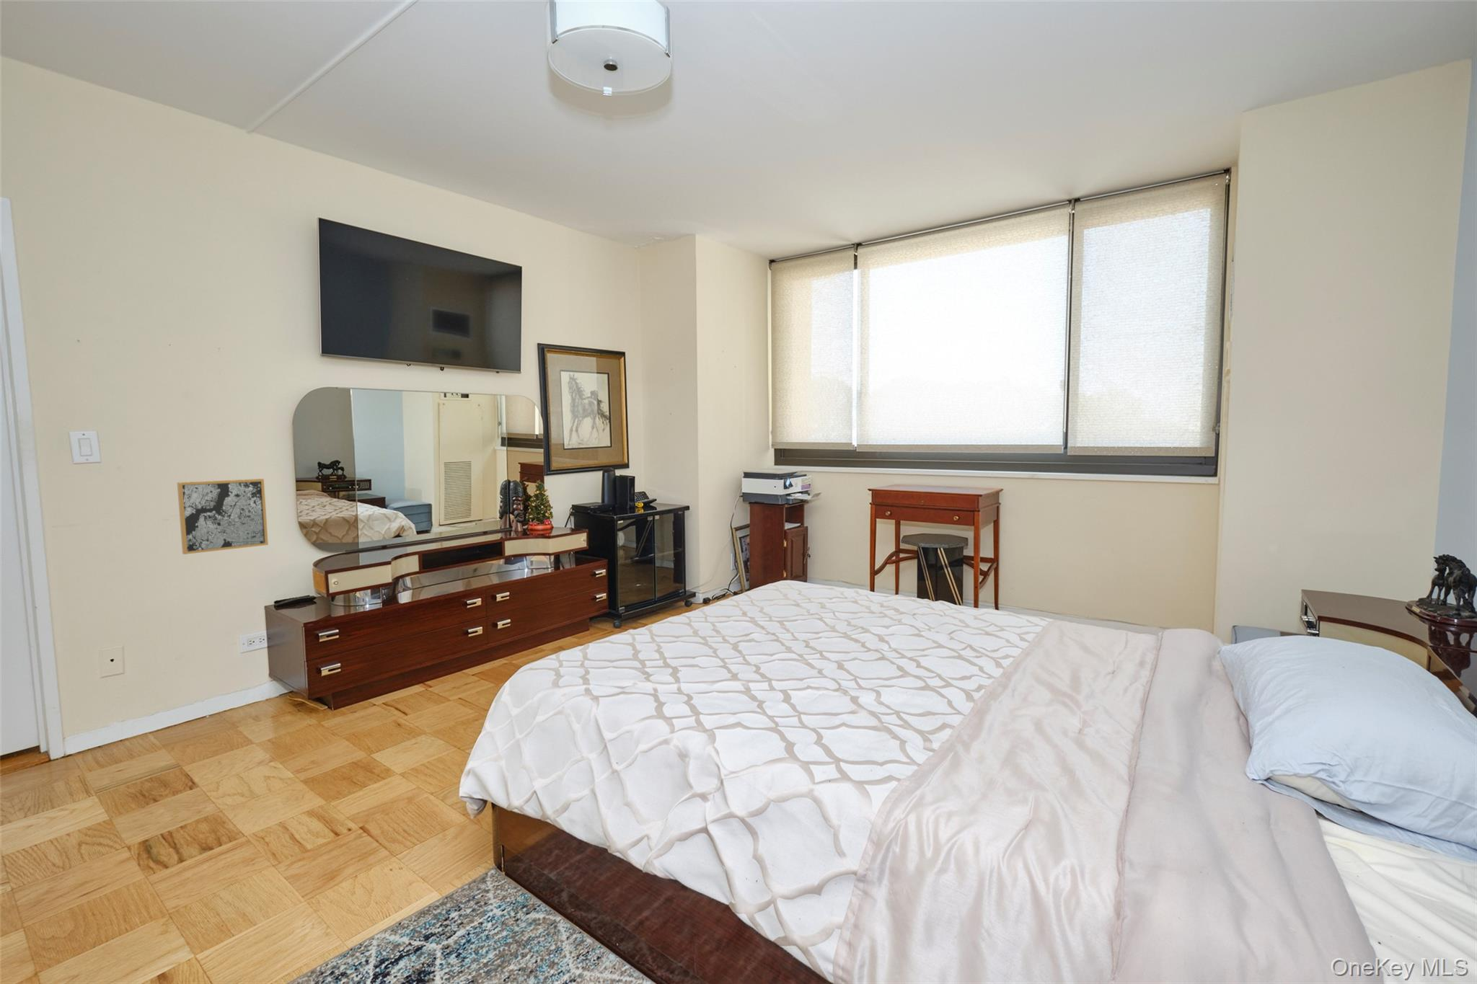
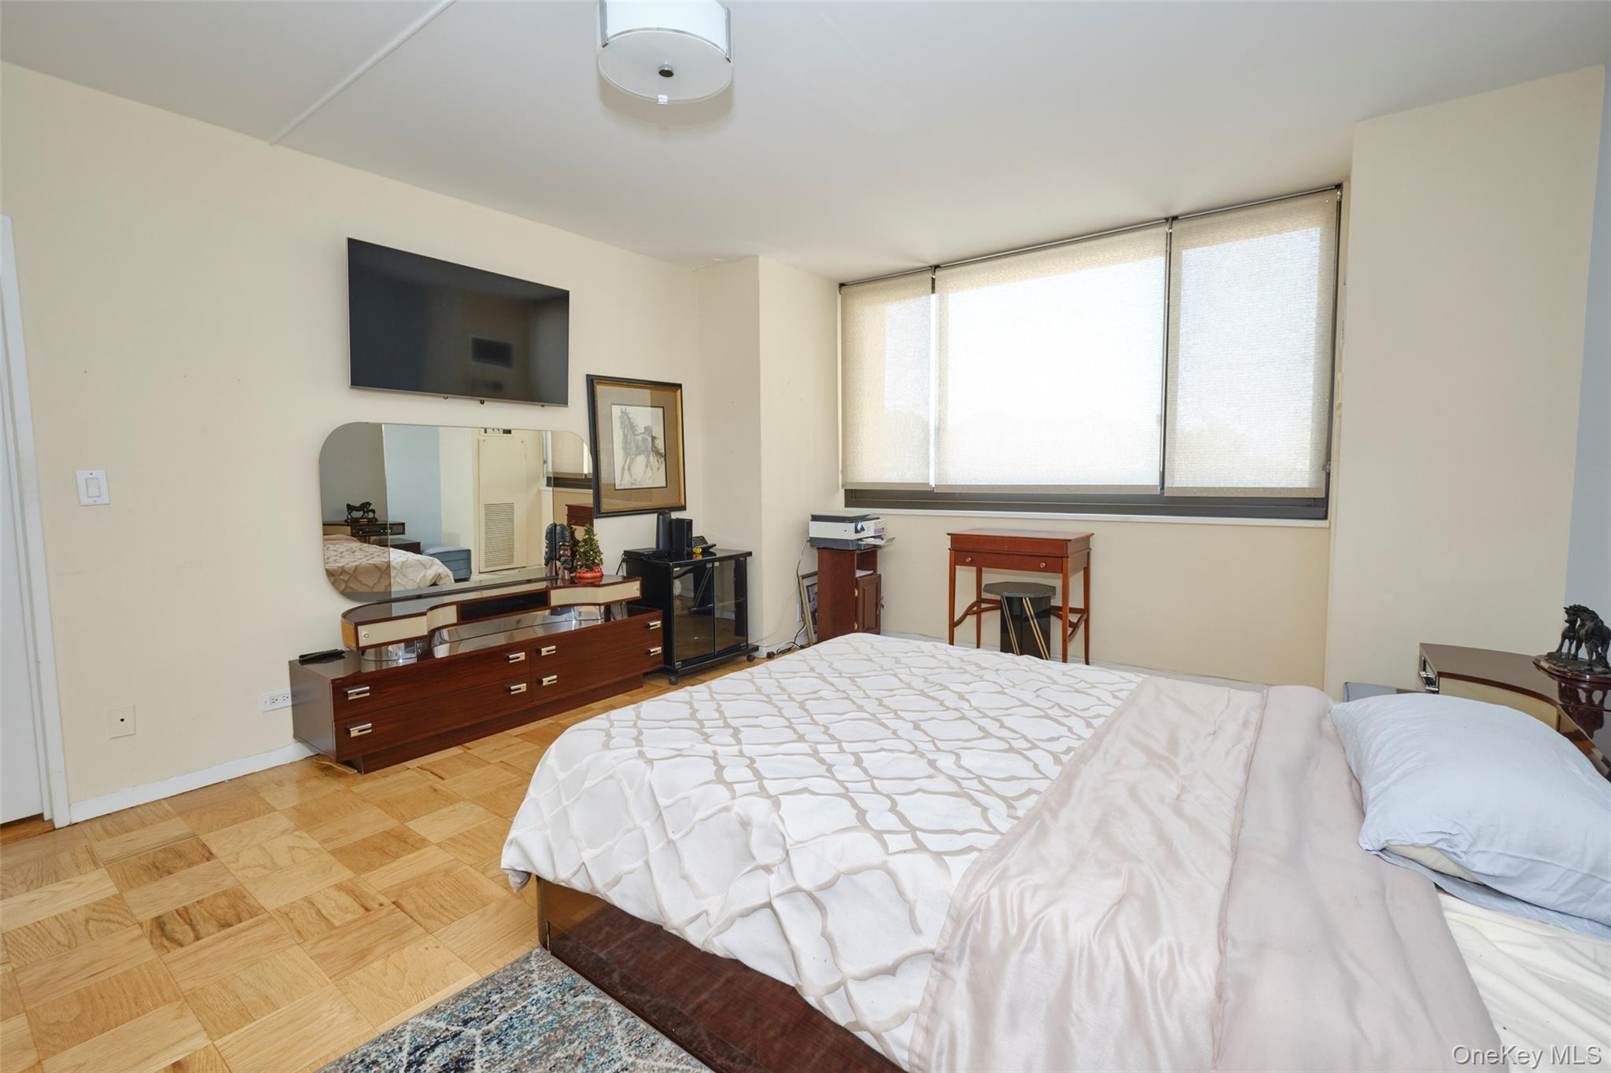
- wall art [177,478,269,555]
